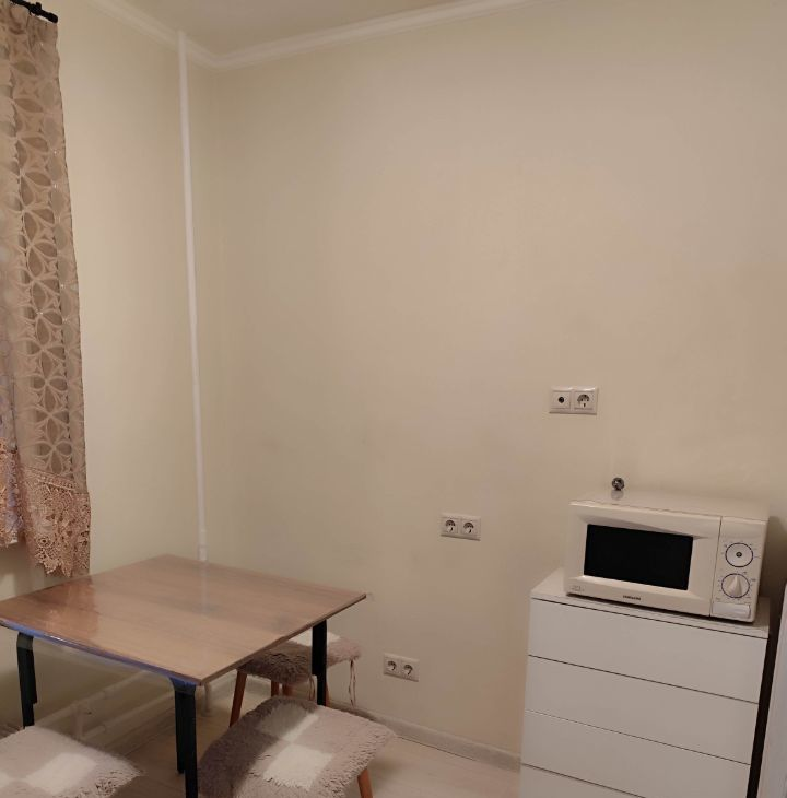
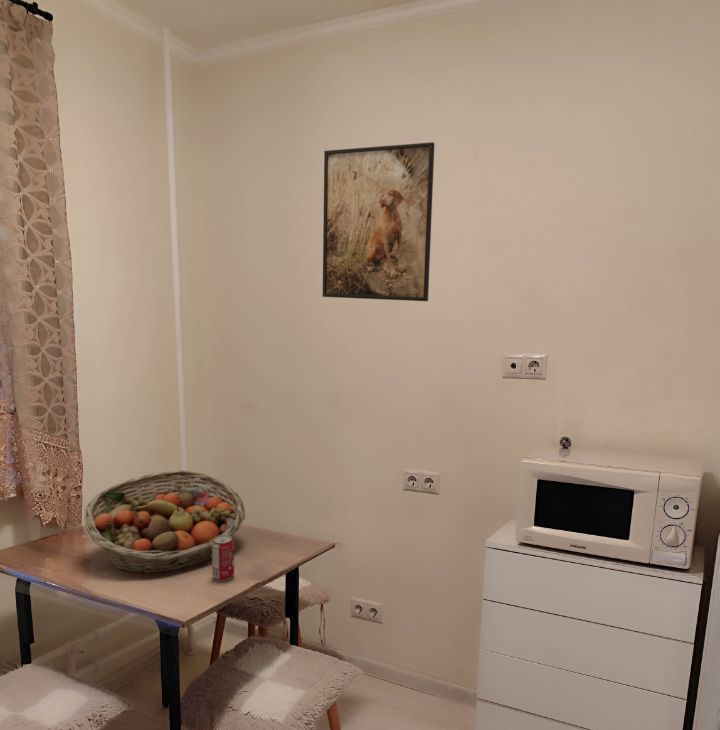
+ fruit basket [84,469,246,575]
+ beverage can [211,535,235,582]
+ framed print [322,141,435,302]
